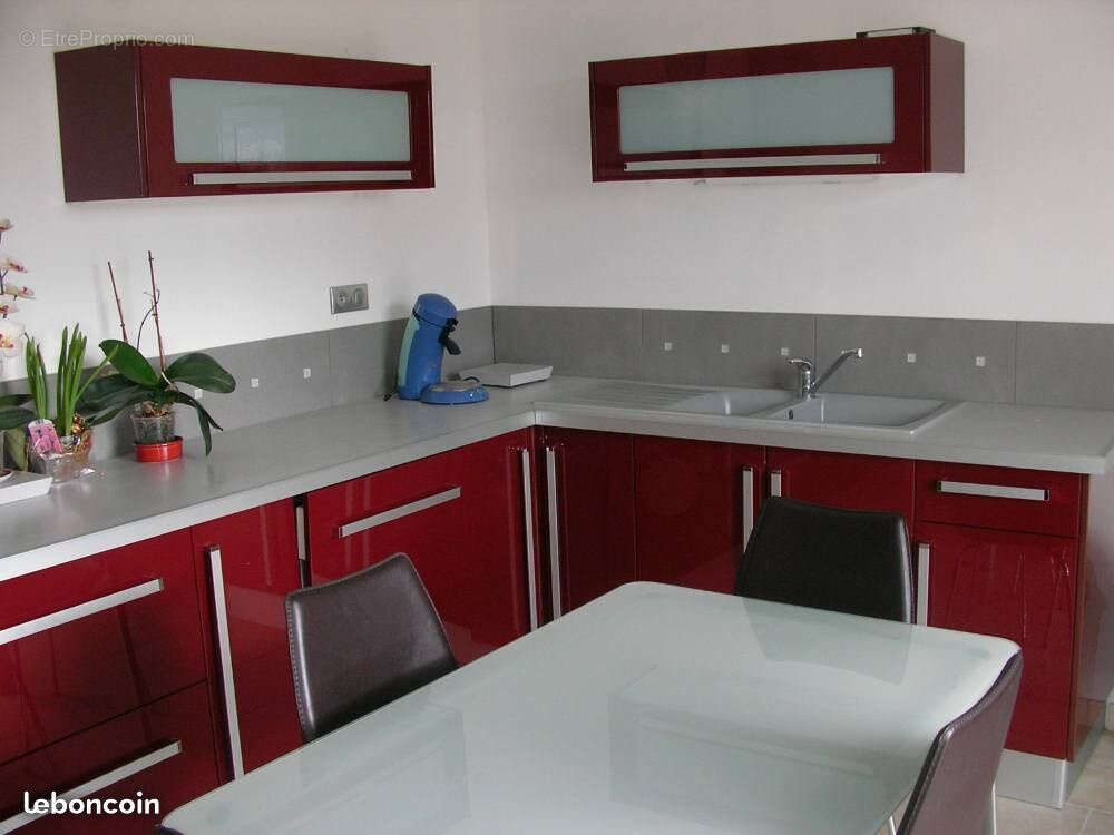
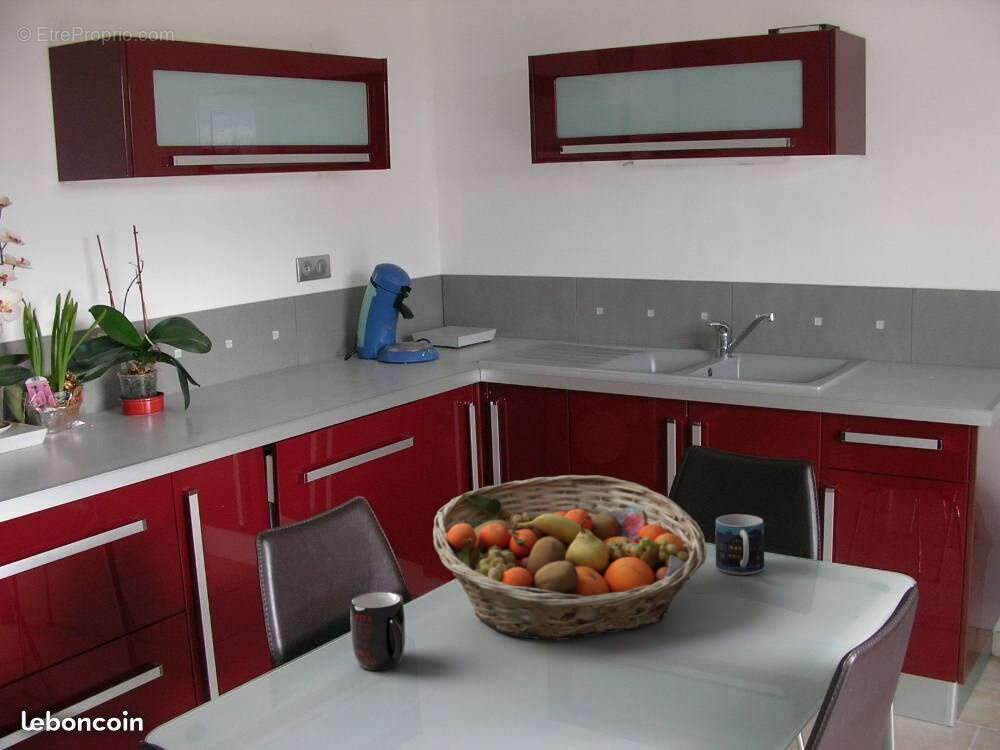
+ mug [349,591,406,671]
+ fruit basket [432,474,707,641]
+ mug [714,513,765,576]
